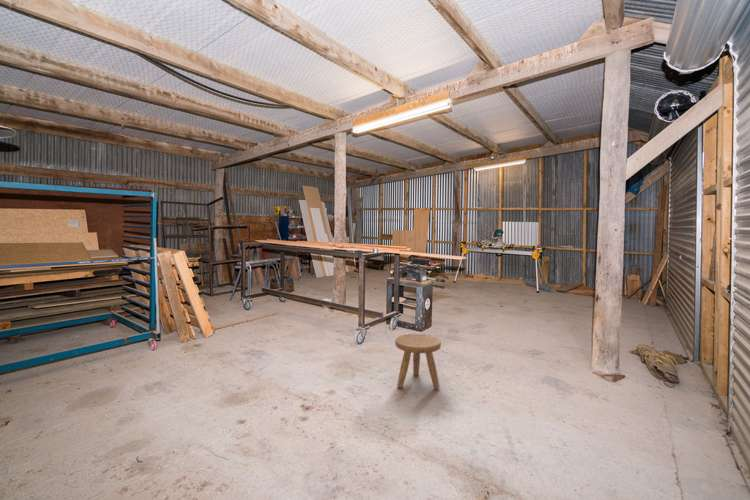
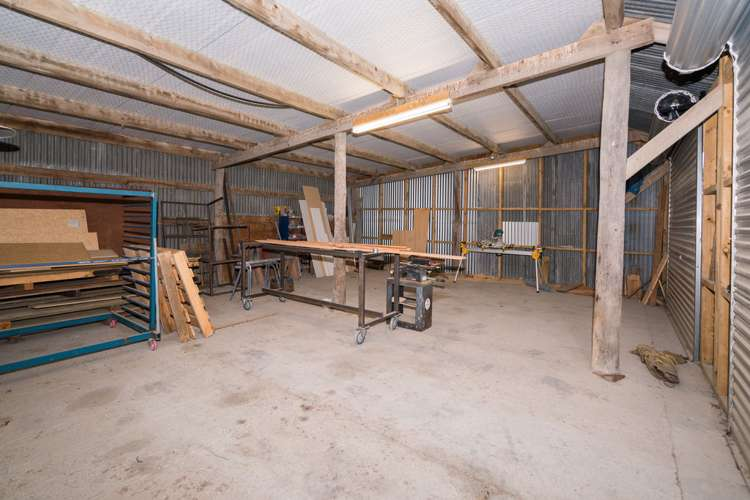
- stool [394,333,442,390]
